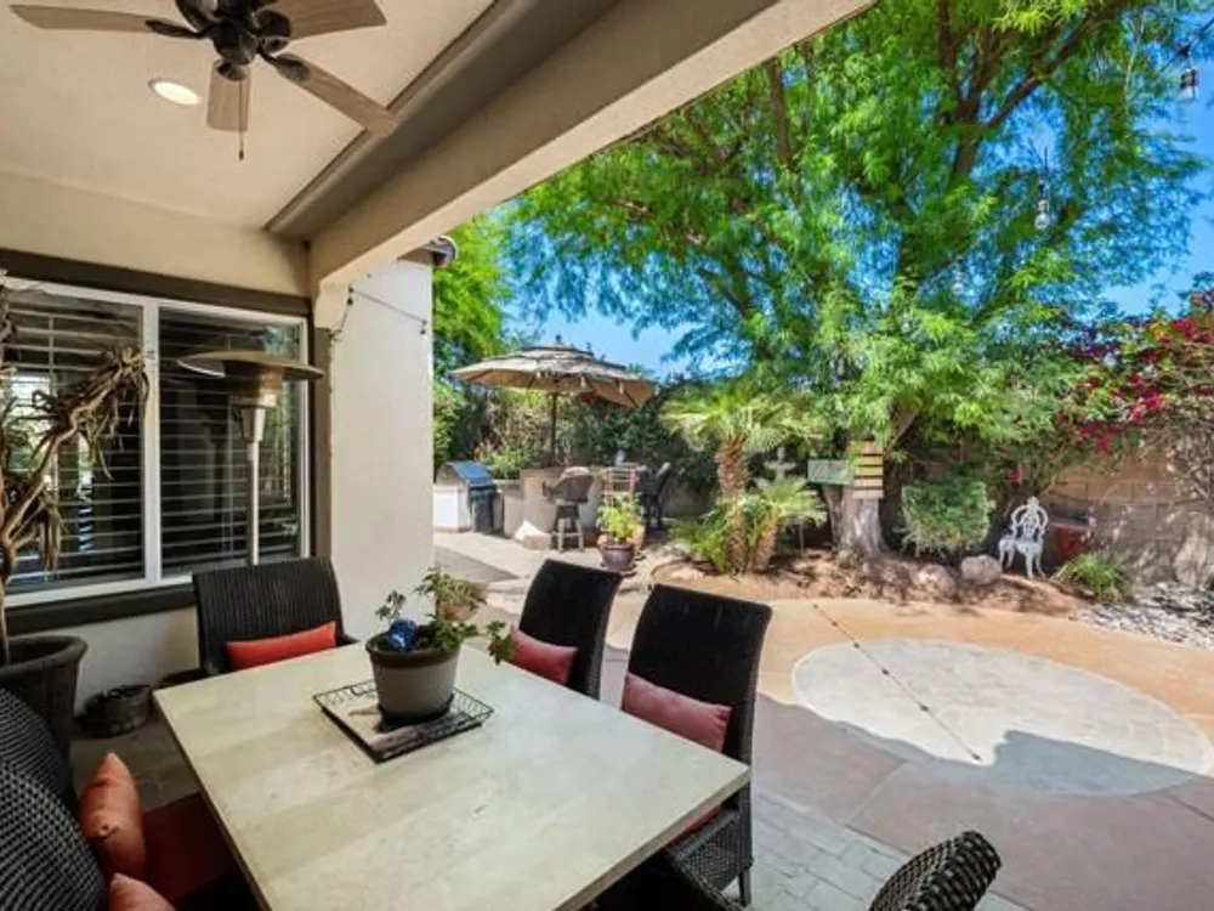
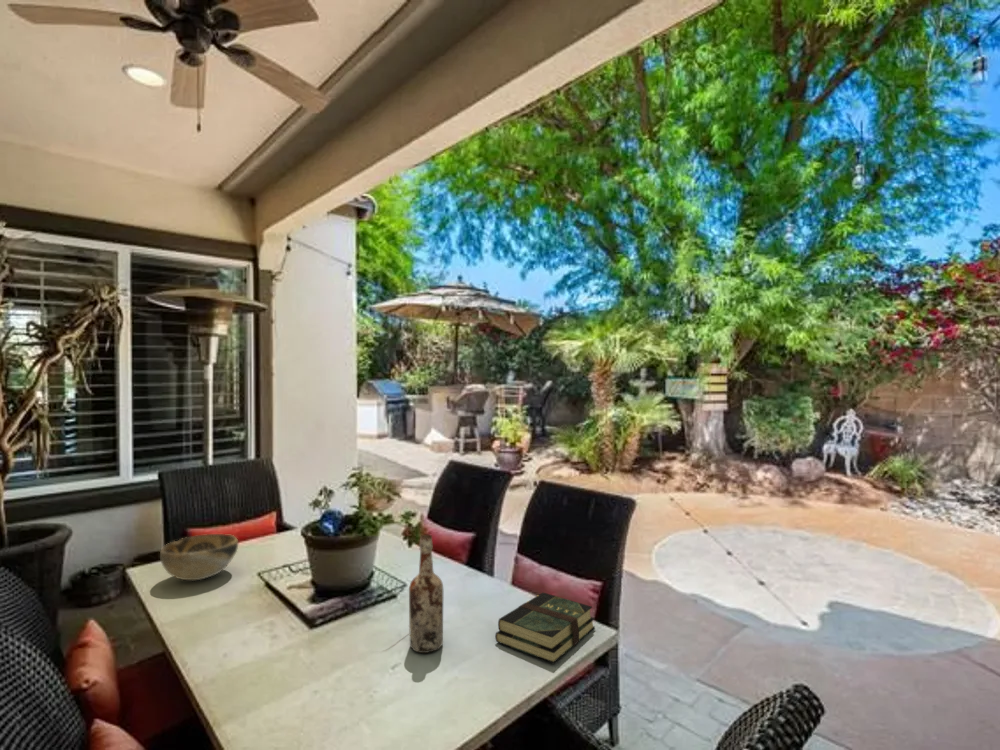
+ decorative bowl [159,533,239,581]
+ wine bottle [408,534,444,654]
+ book [494,592,596,664]
